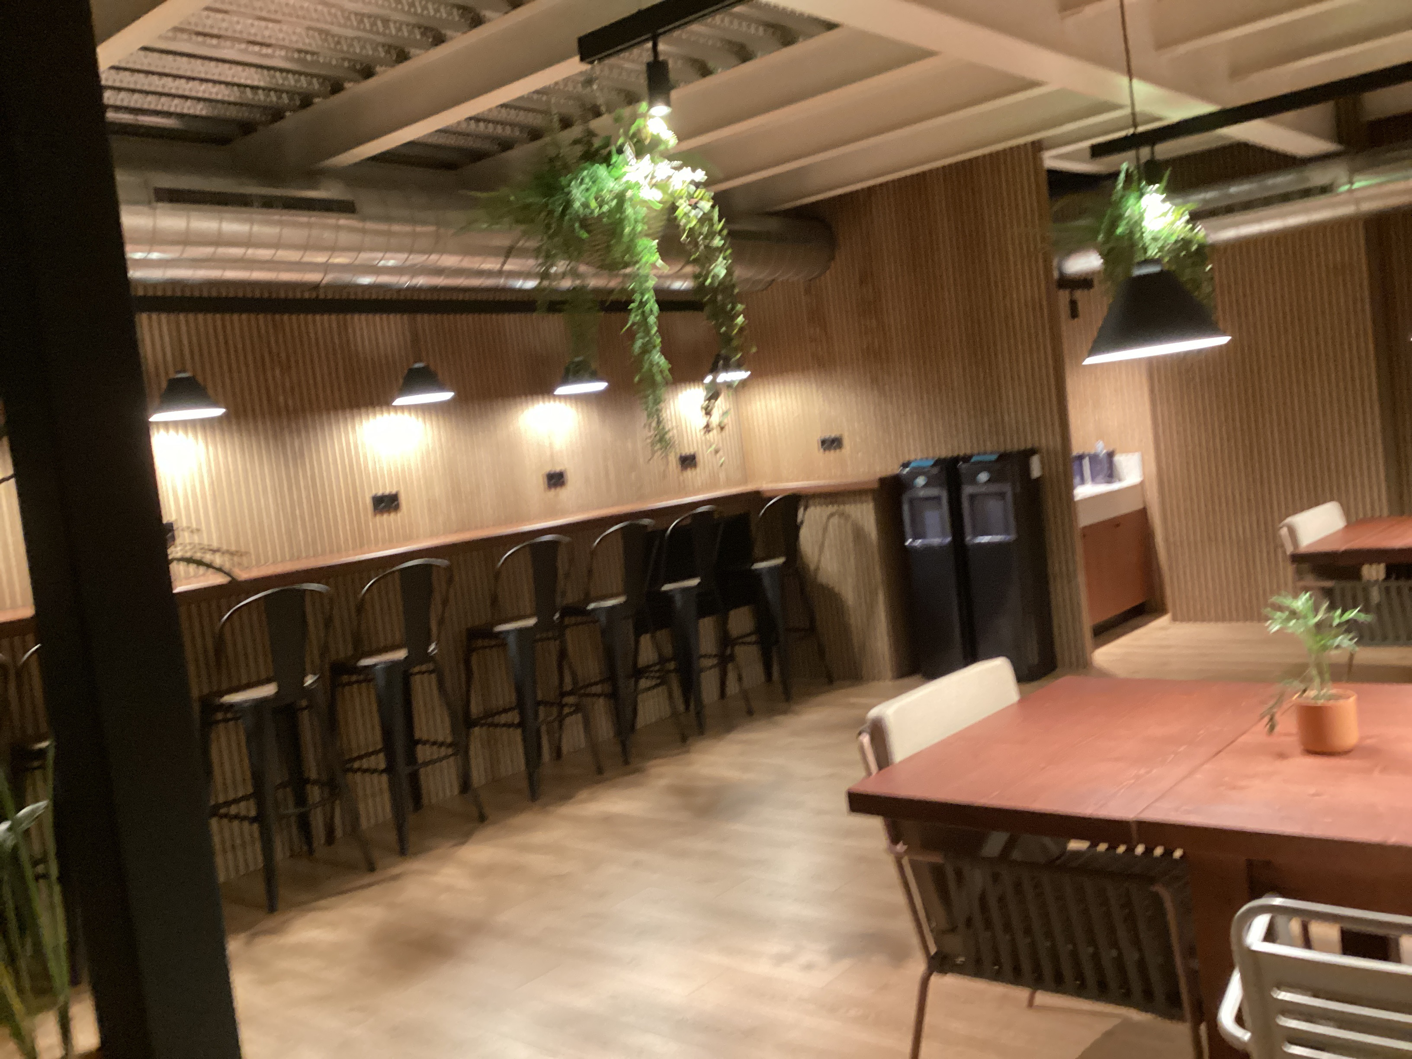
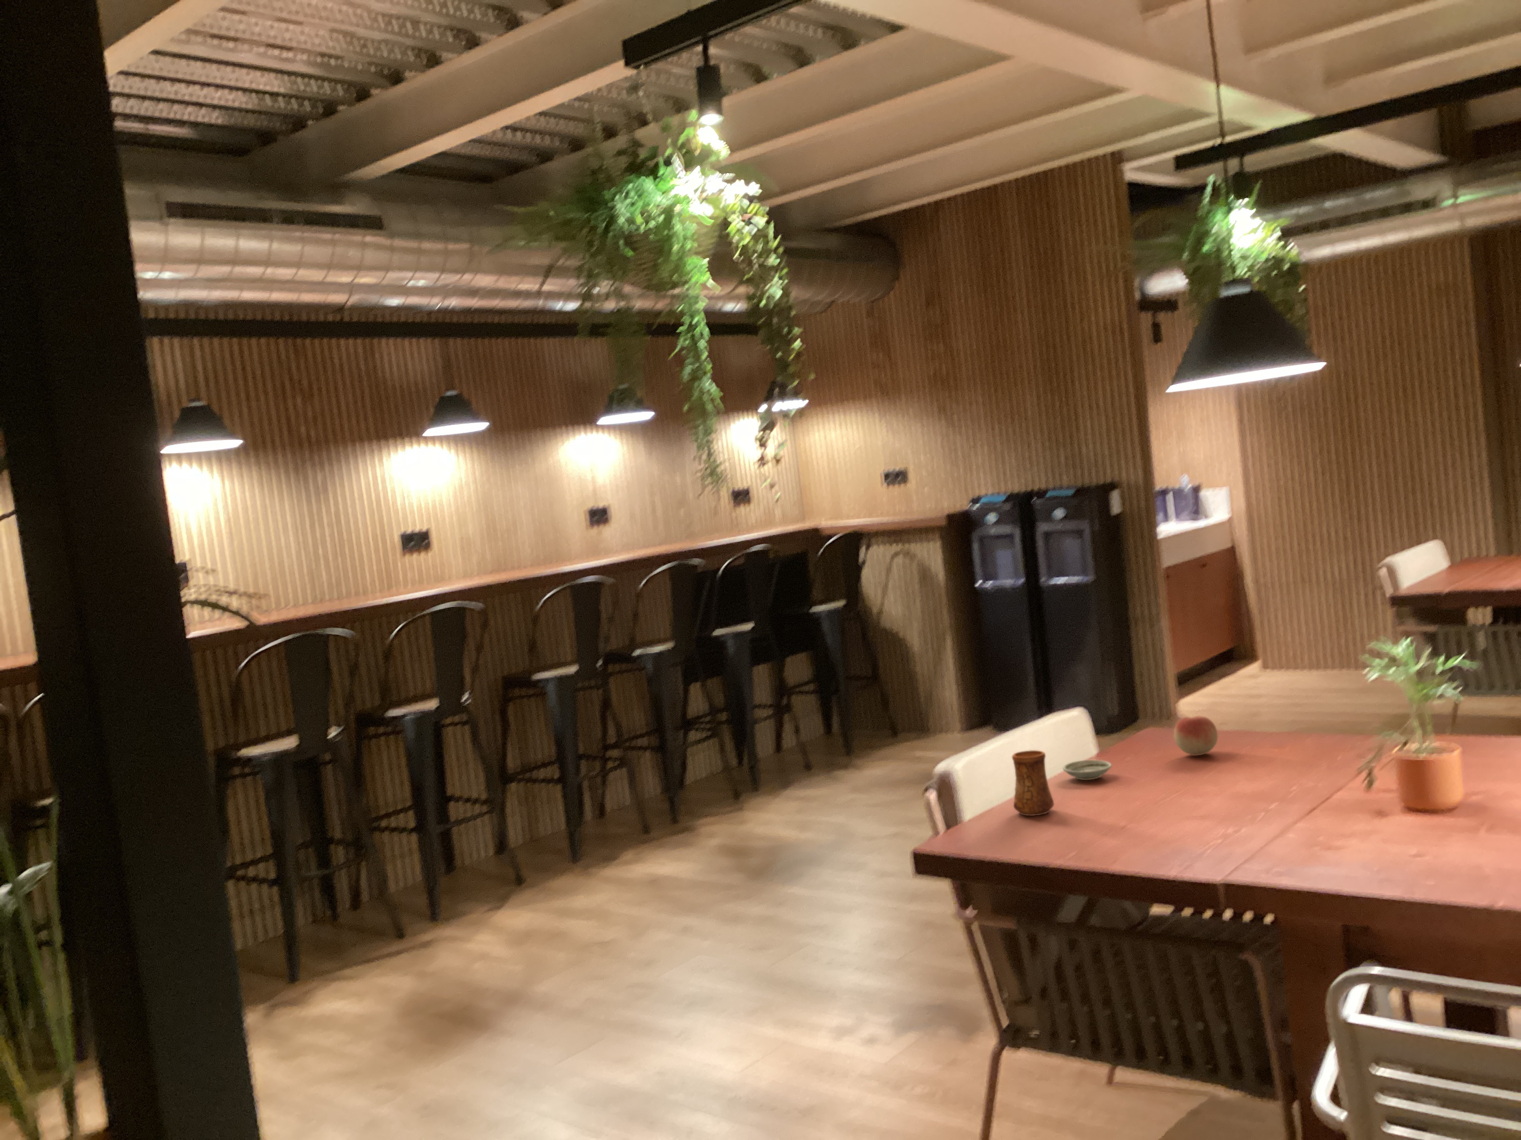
+ fruit [1174,715,1218,757]
+ saucer [1062,759,1111,781]
+ cup [1012,750,1055,817]
